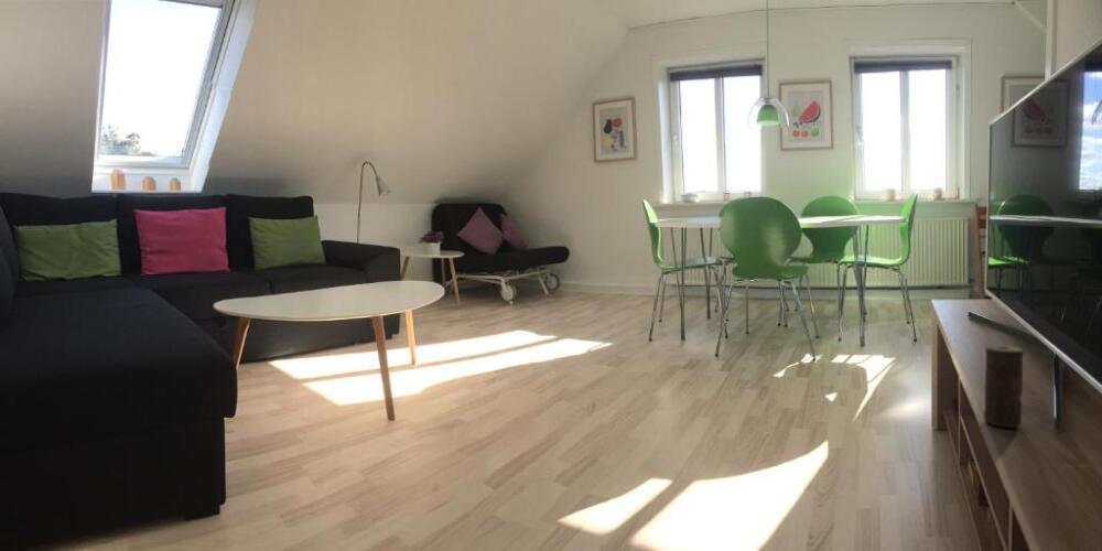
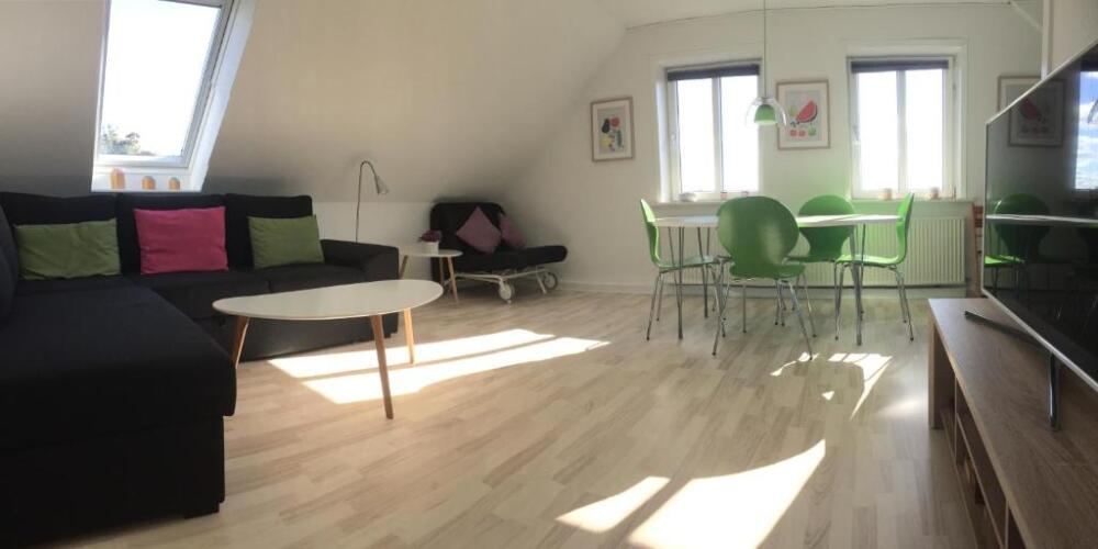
- candle [983,344,1025,429]
